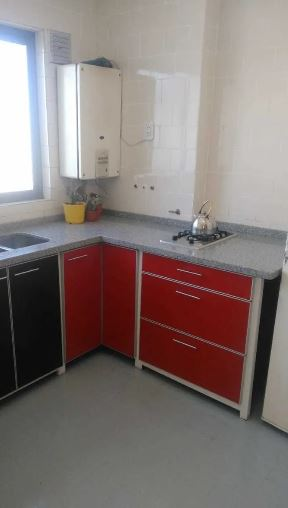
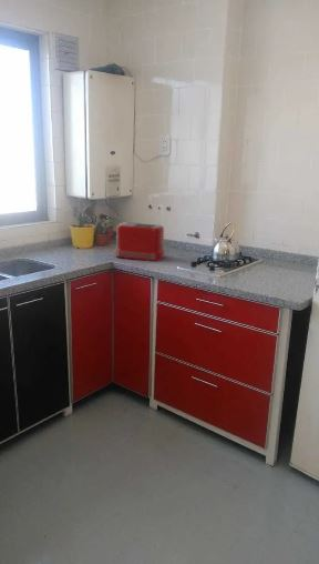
+ toaster [114,221,166,262]
